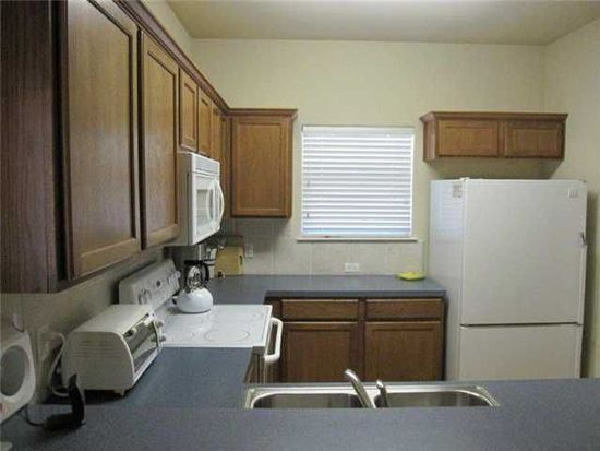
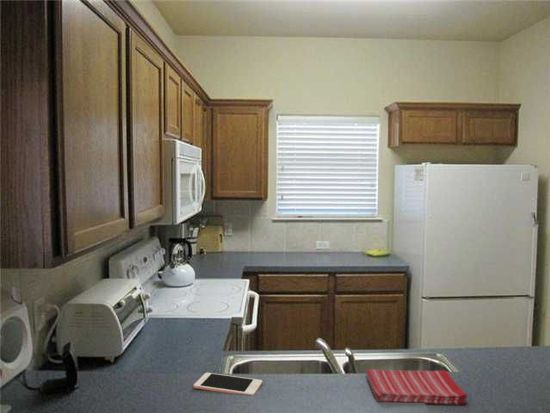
+ dish towel [365,368,468,406]
+ cell phone [193,372,264,396]
